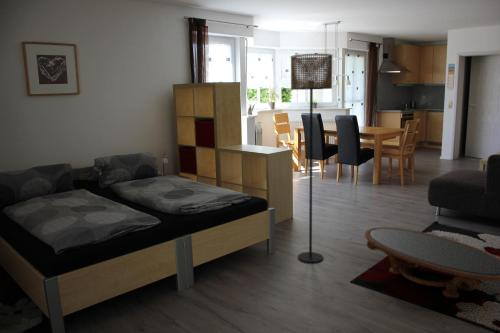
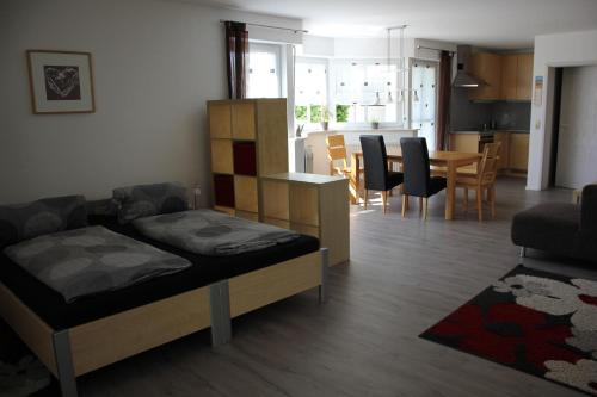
- floor lamp [290,53,334,263]
- coffee table [364,226,500,299]
